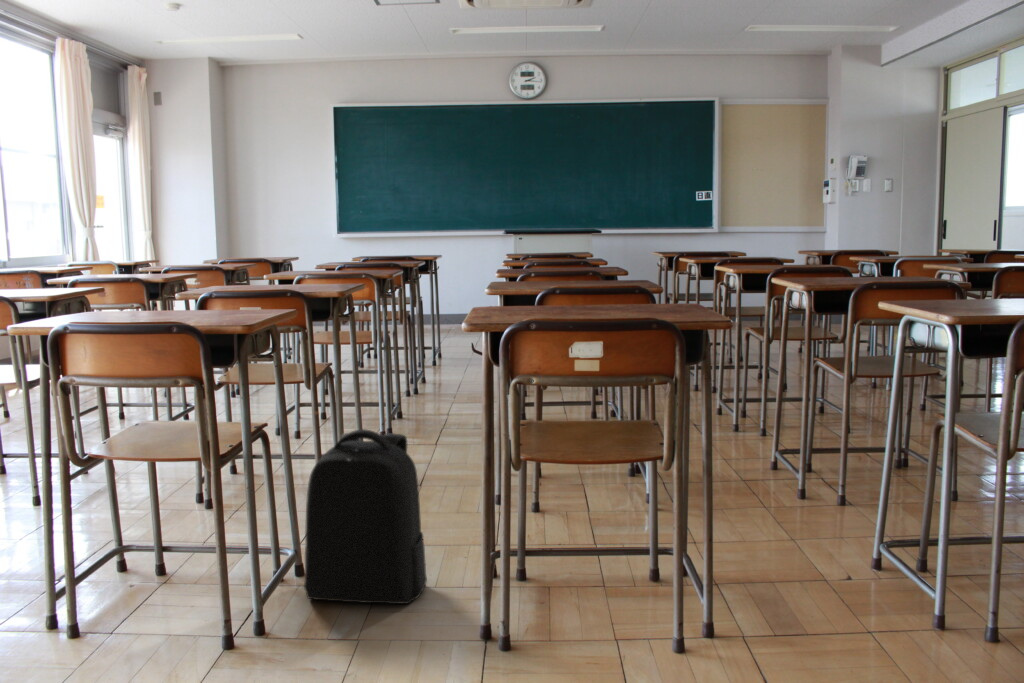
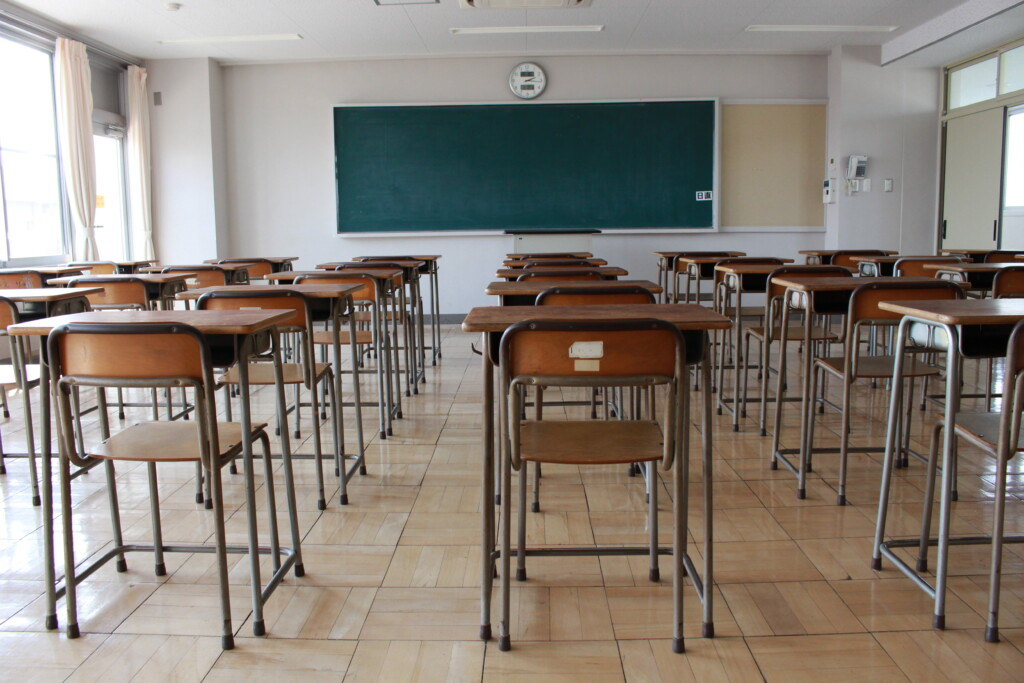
- backpack [303,428,428,605]
